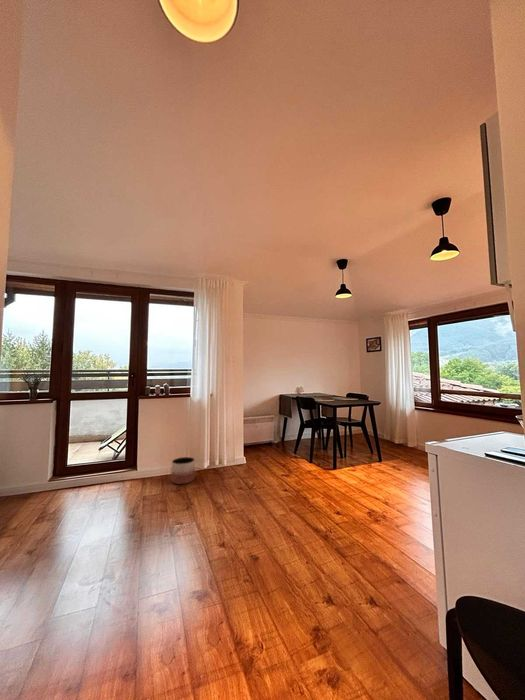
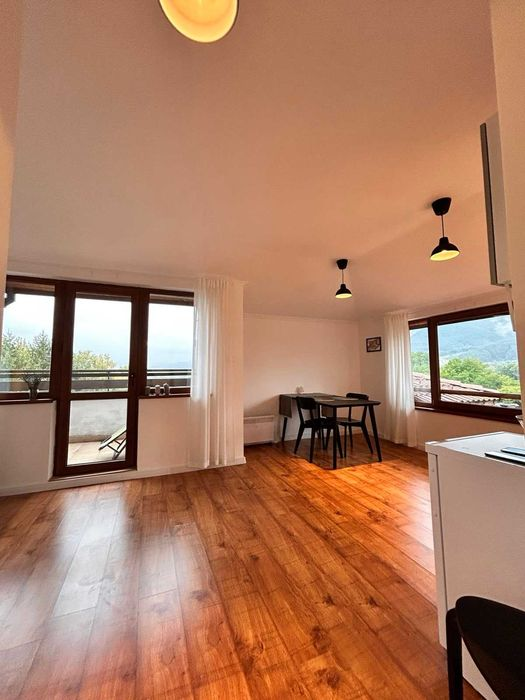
- planter [170,456,196,485]
